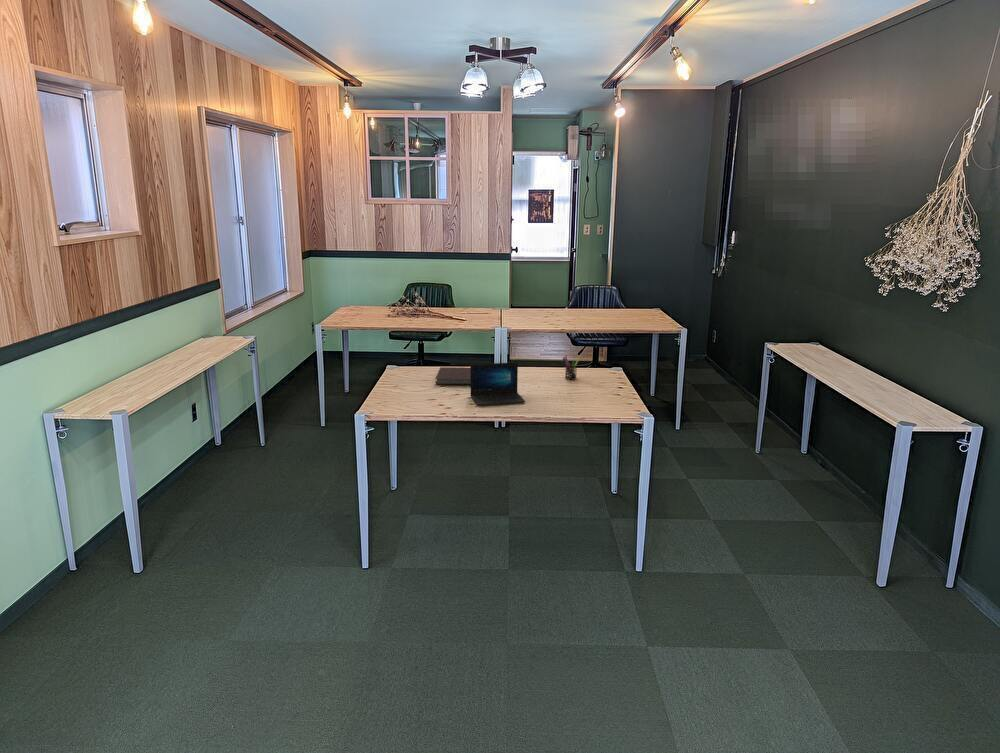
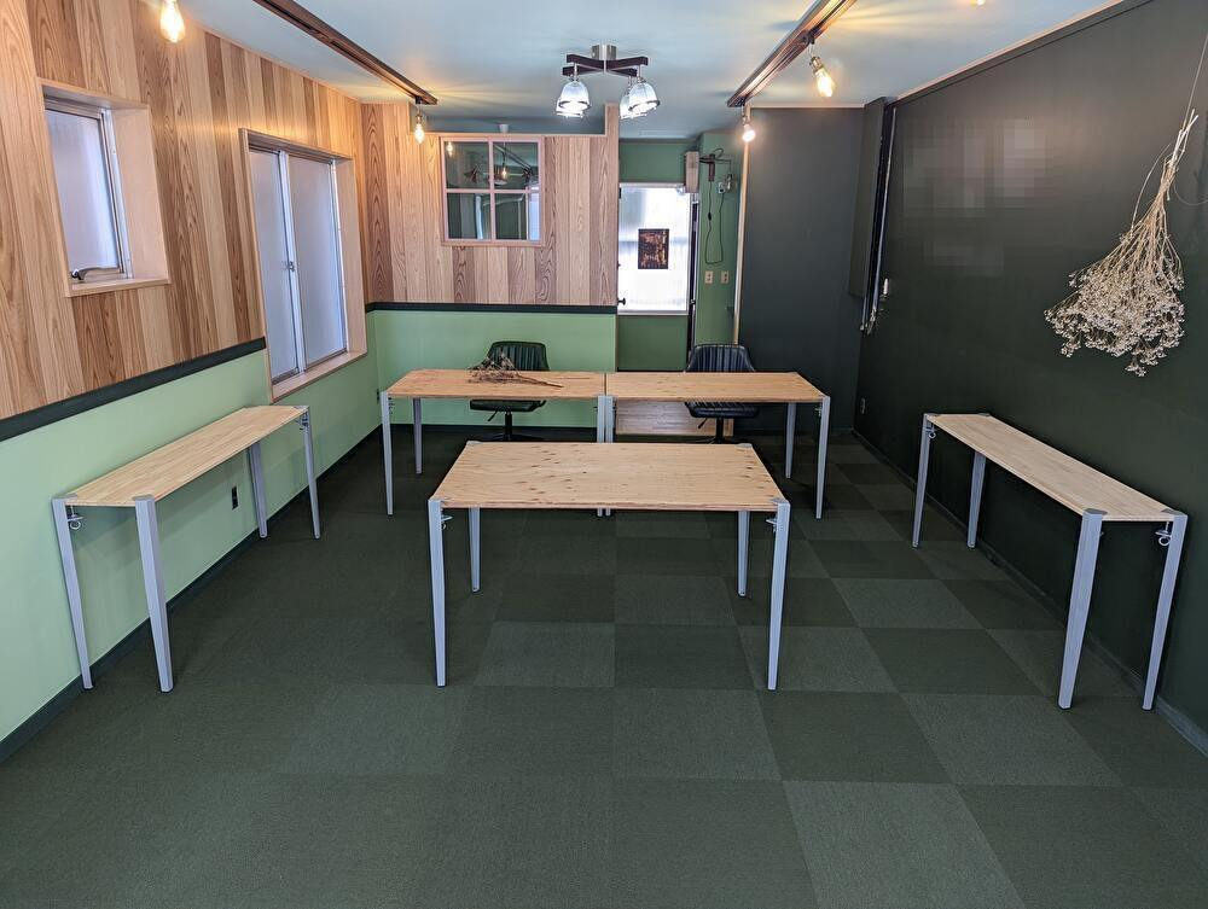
- notebook [434,366,471,386]
- pen holder [562,355,580,381]
- laptop [469,361,526,406]
